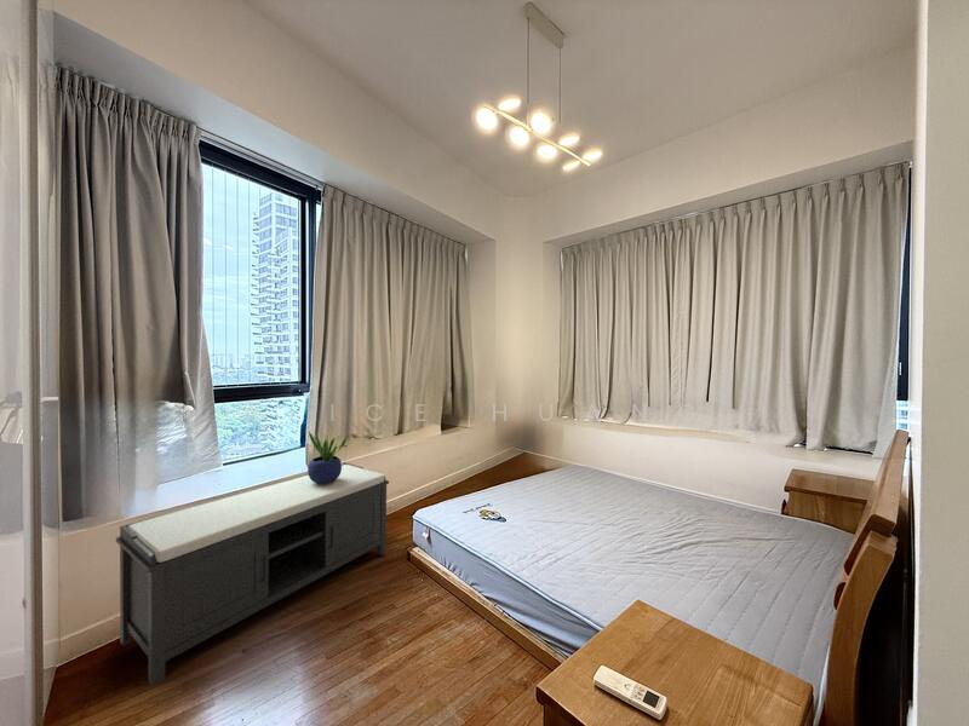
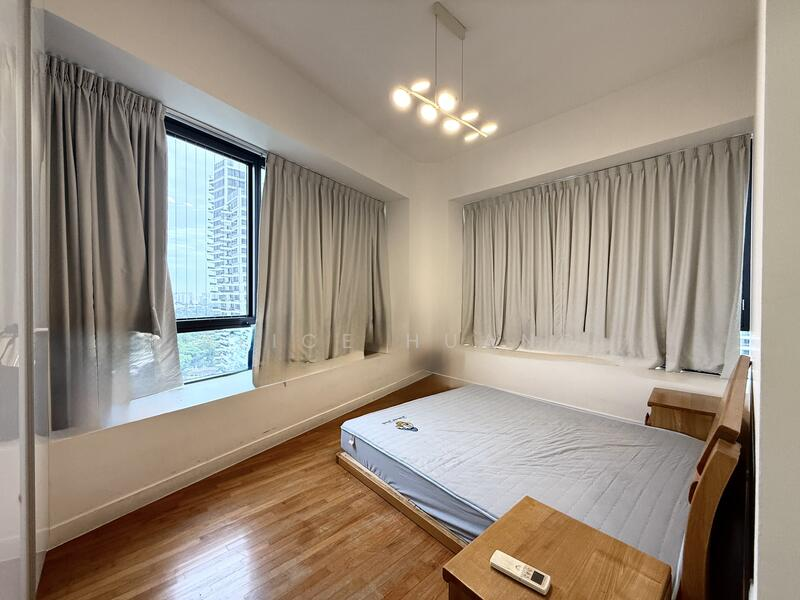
- bench [115,462,390,687]
- potted plant [306,431,348,484]
